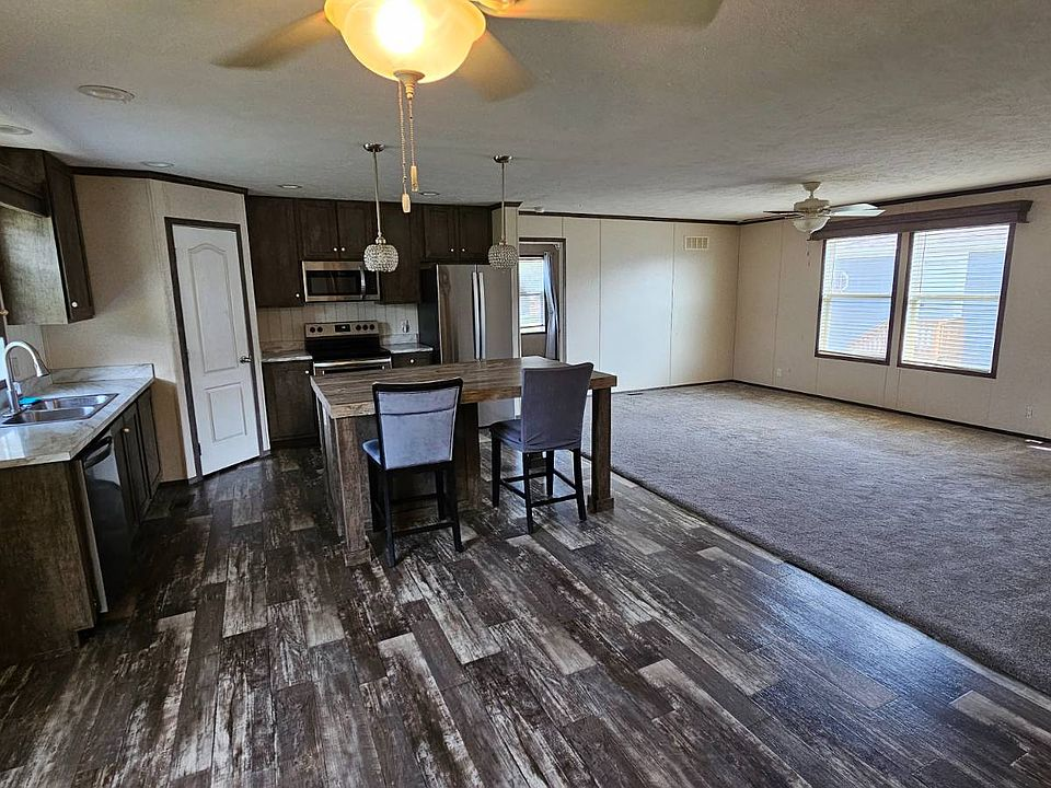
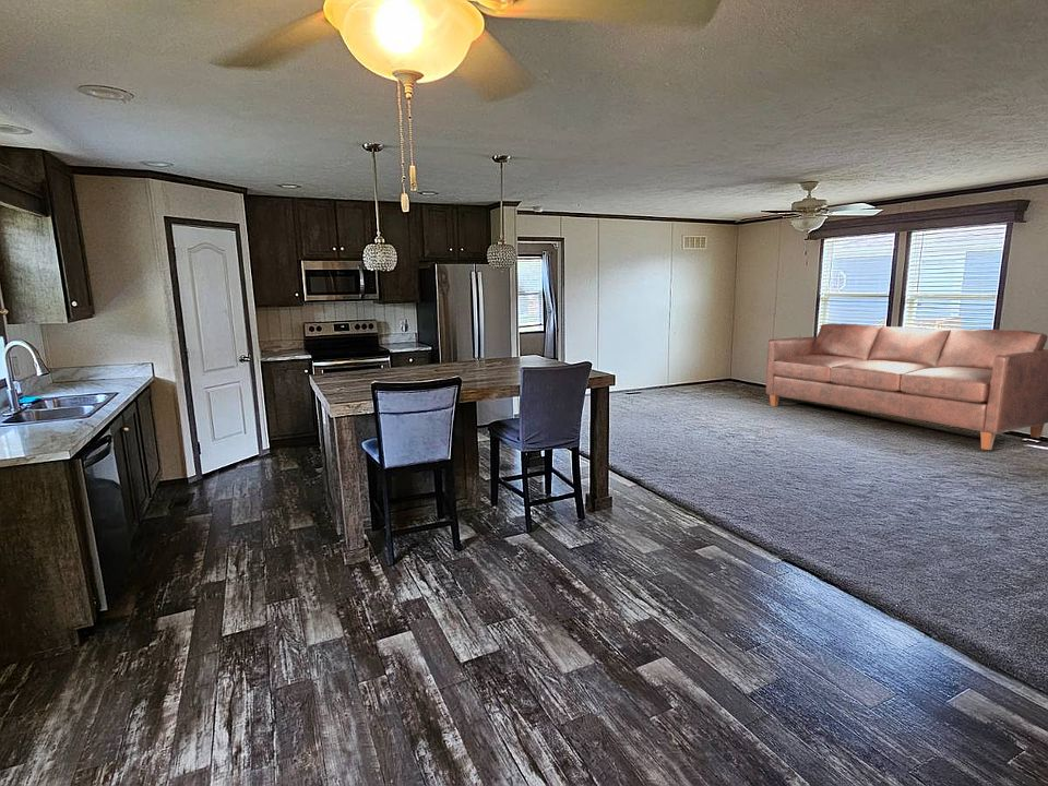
+ sofa [765,323,1048,451]
